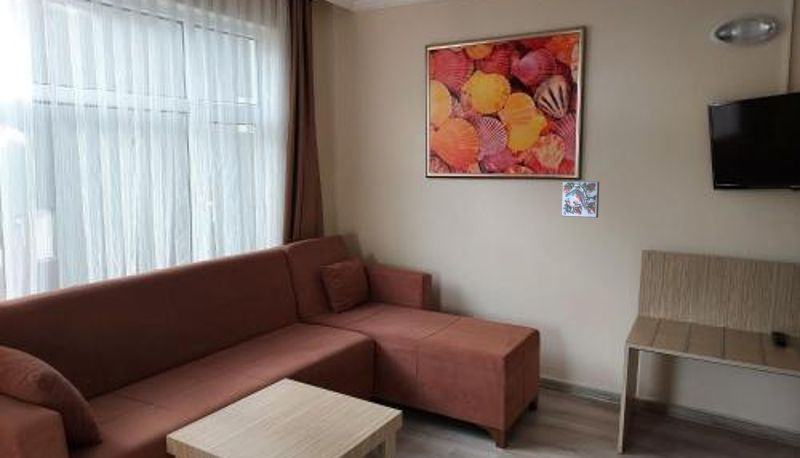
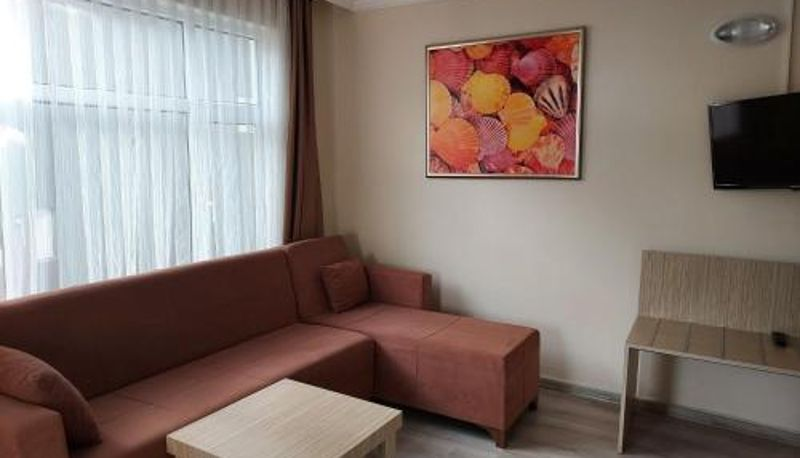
- decorative tile [561,180,600,218]
